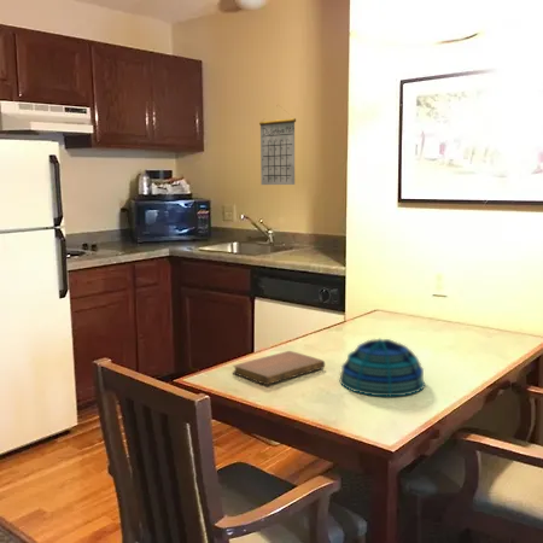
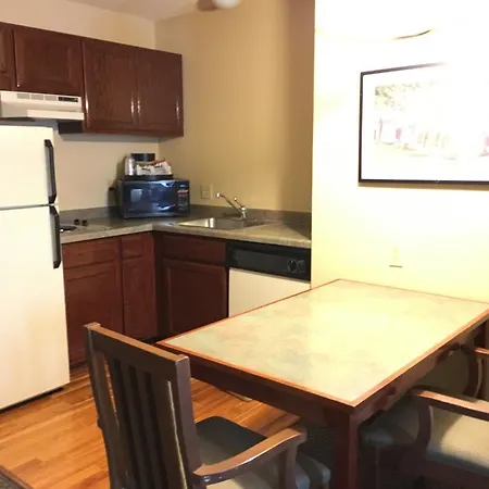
- decorative bowl [339,338,426,397]
- notebook [232,350,326,386]
- calendar [258,104,297,186]
